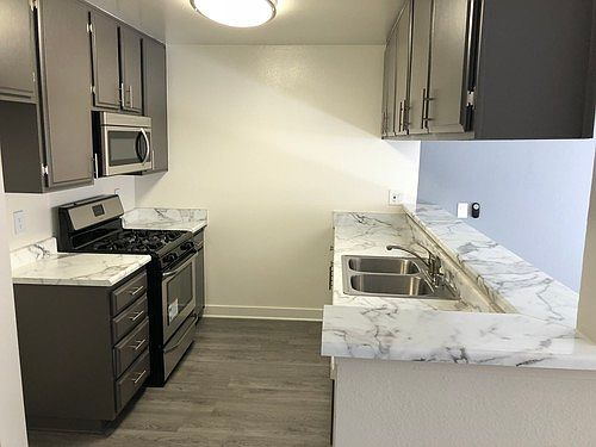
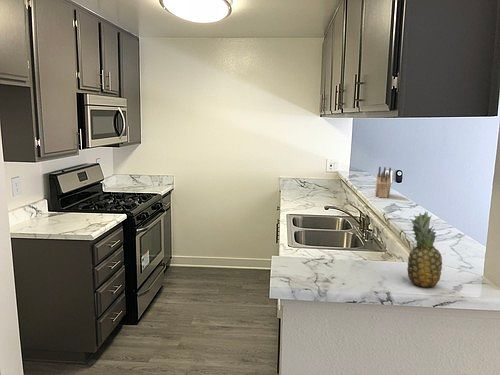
+ knife block [374,166,392,199]
+ fruit [406,210,443,288]
